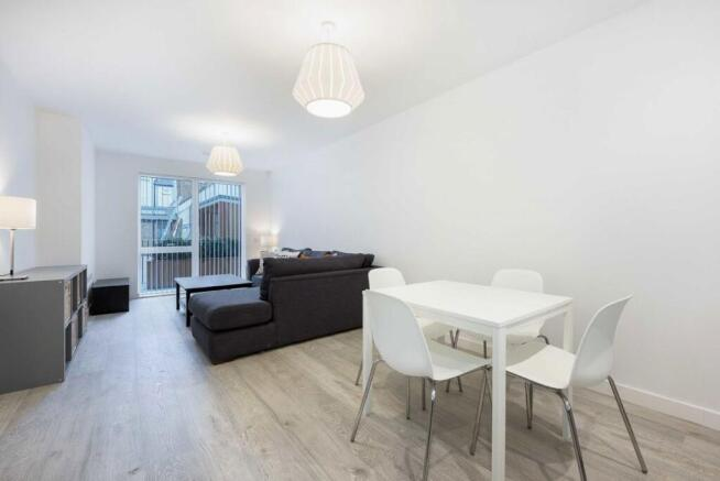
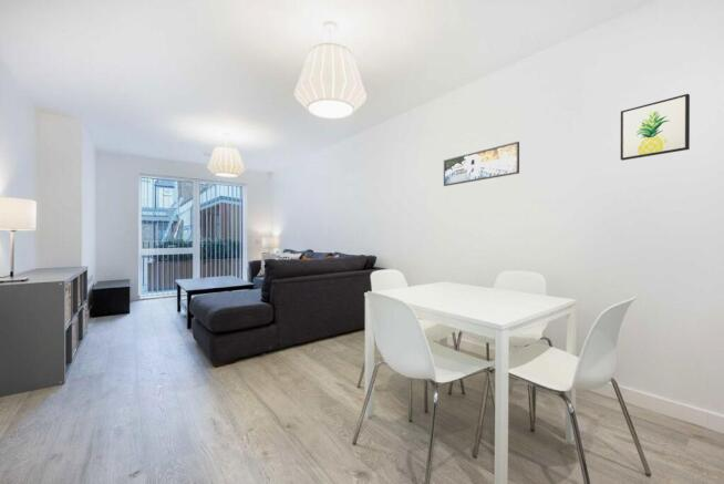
+ wall art [620,93,691,162]
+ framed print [443,141,520,187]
